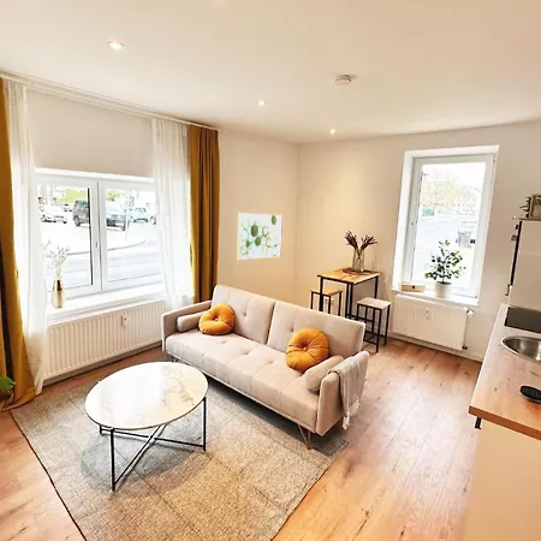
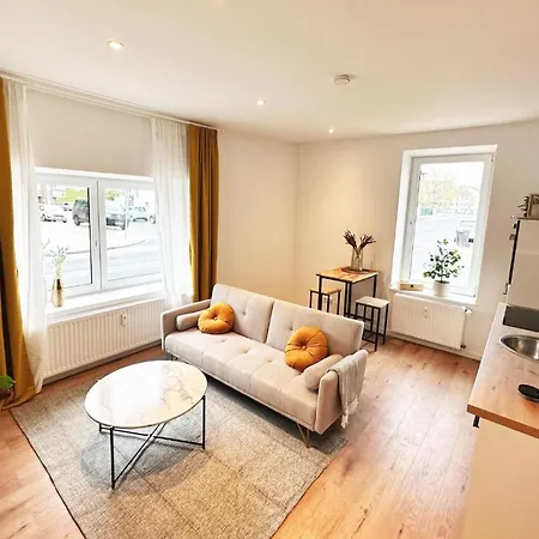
- wall art [236,212,285,262]
